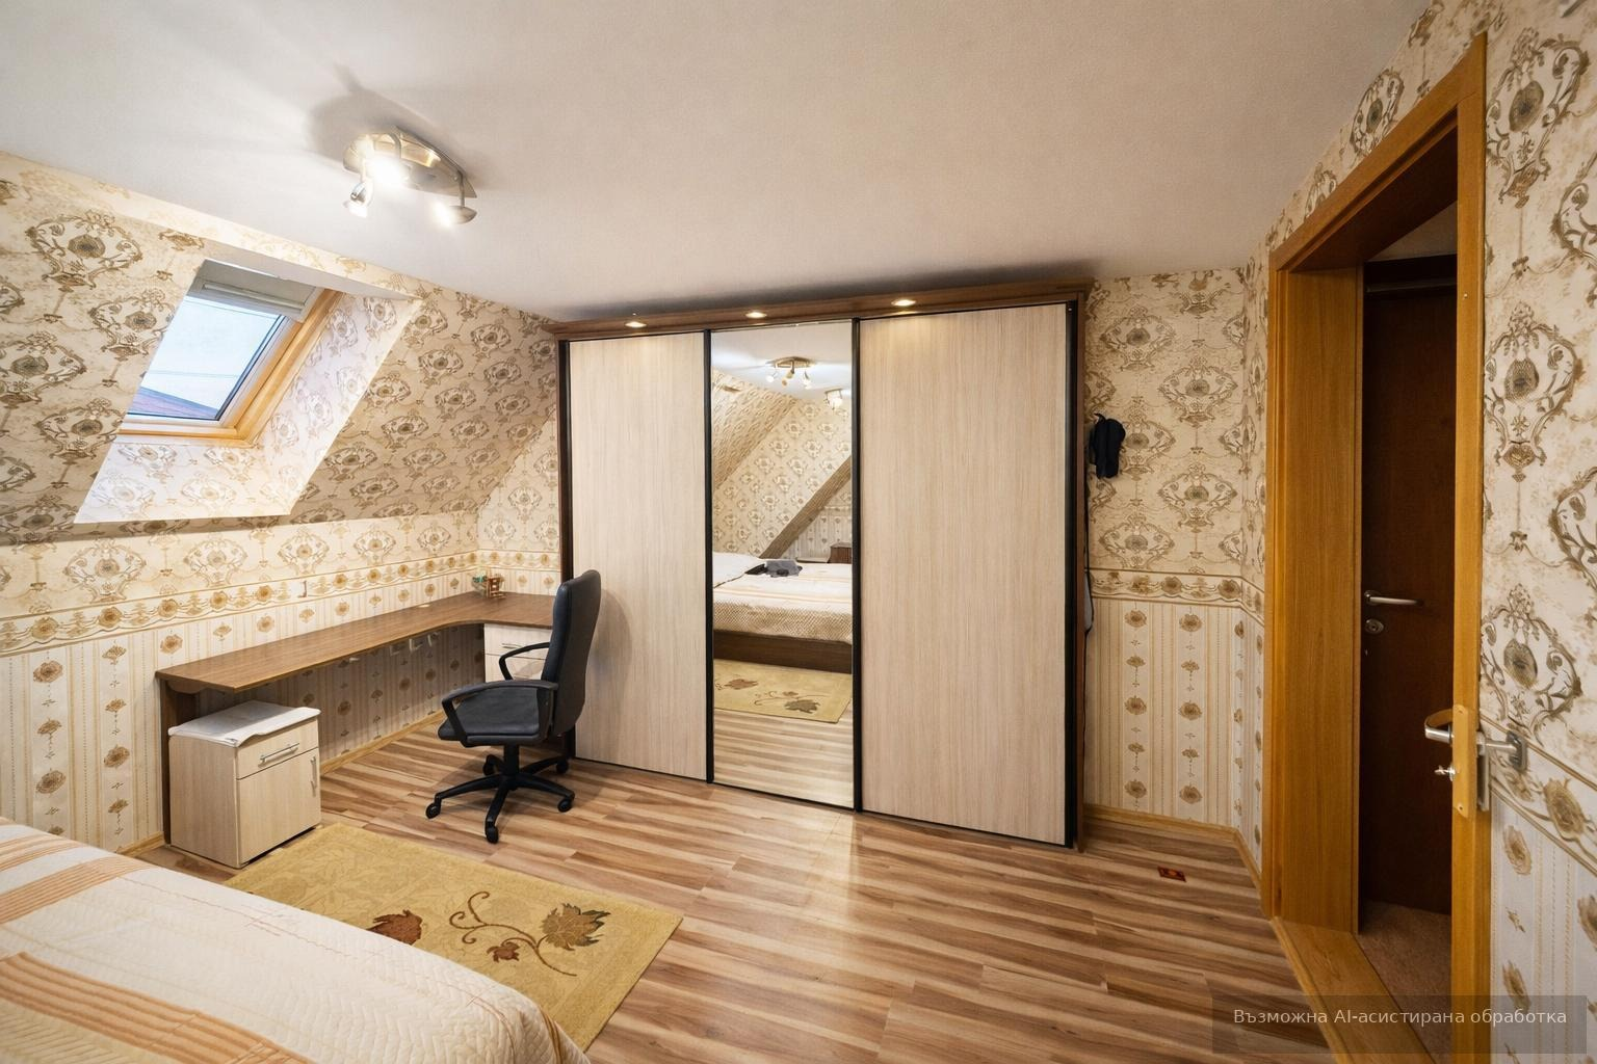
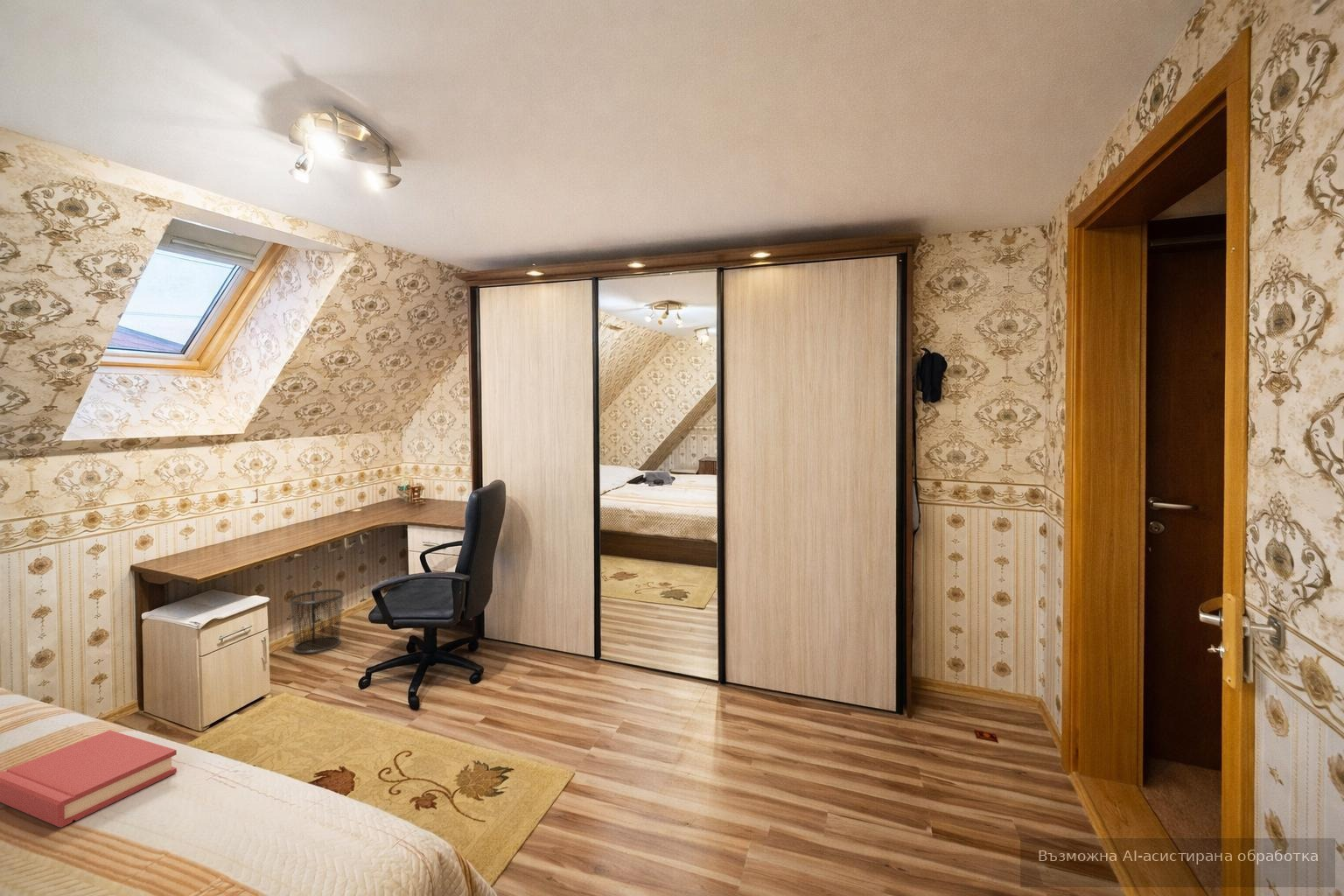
+ waste bin [287,589,346,655]
+ hardback book [0,729,178,829]
